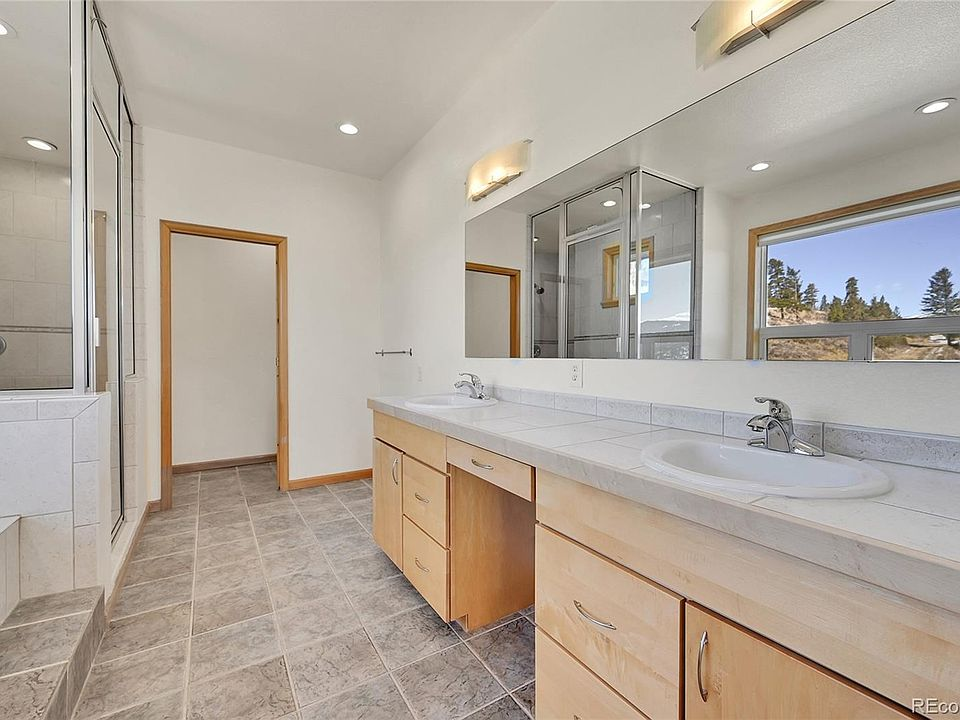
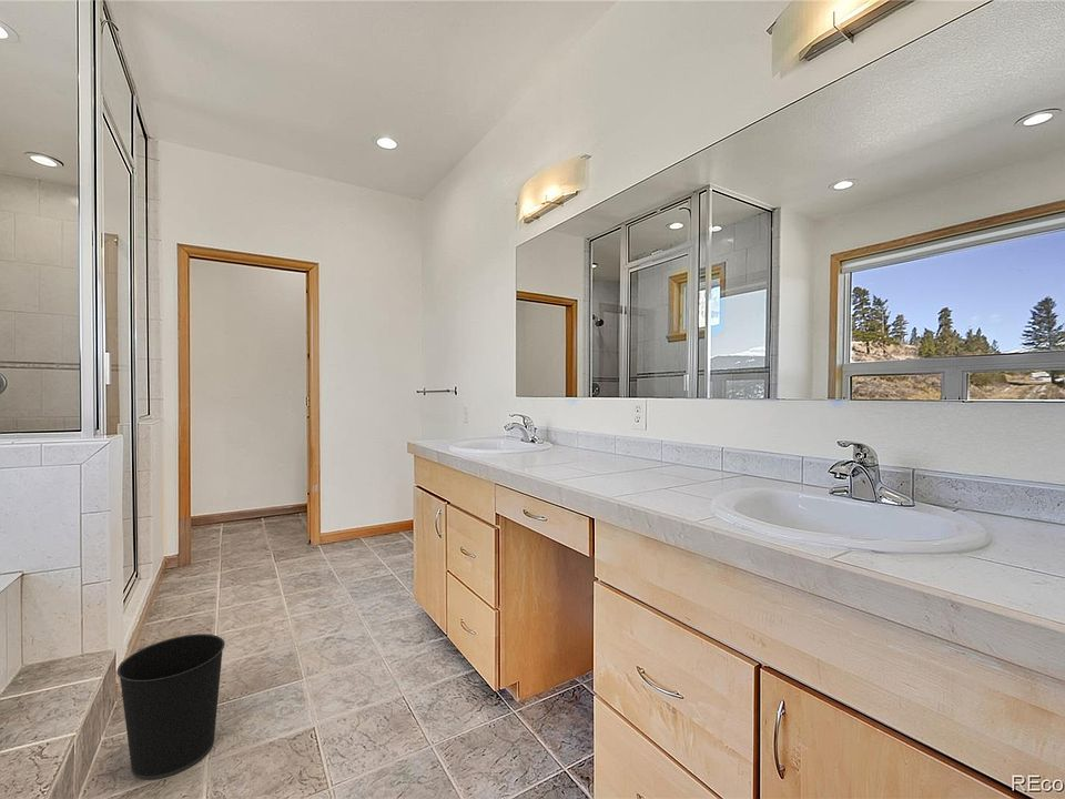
+ wastebasket [116,633,226,781]
